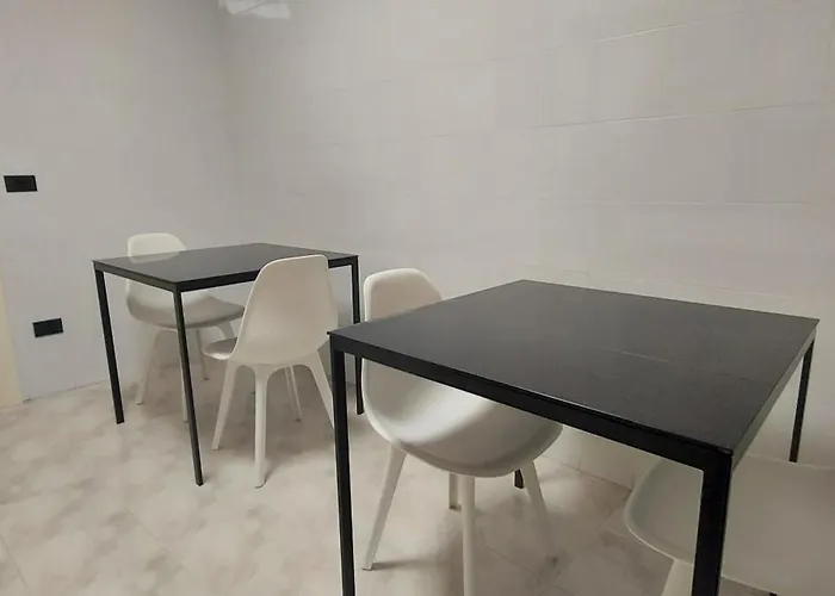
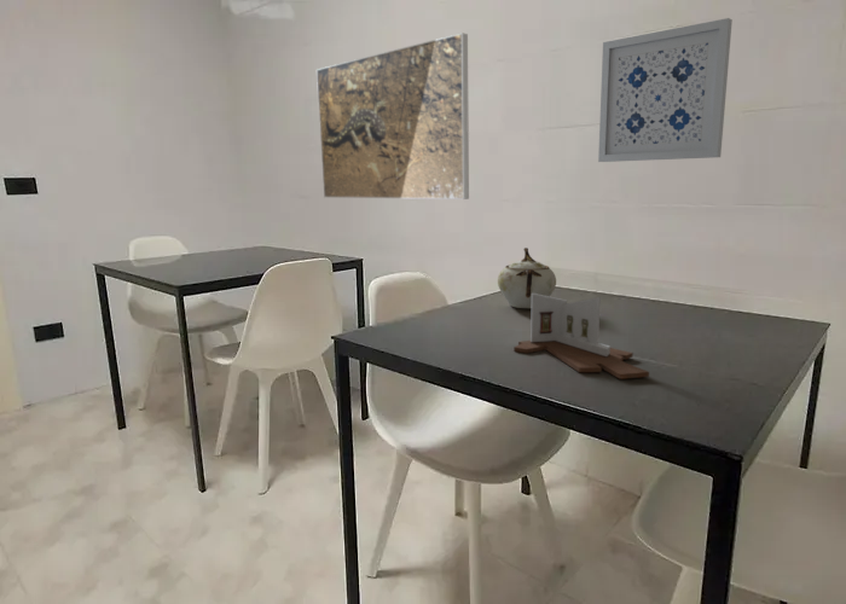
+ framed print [315,31,470,201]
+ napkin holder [512,294,650,381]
+ sugar bowl [497,246,557,309]
+ wall art [597,17,734,163]
